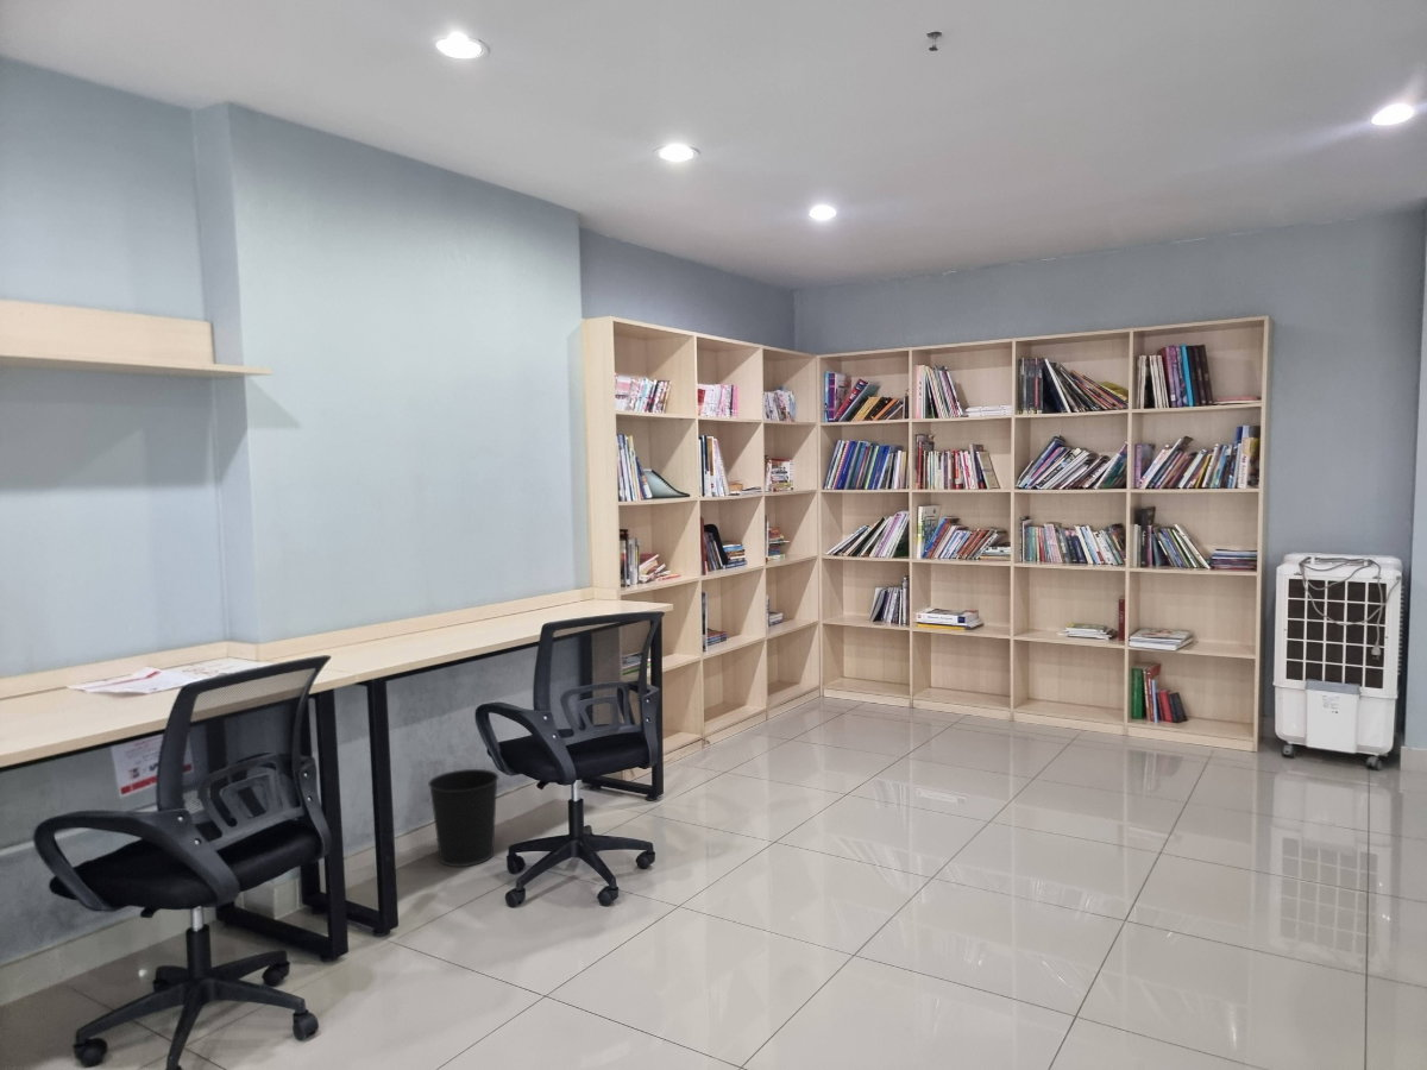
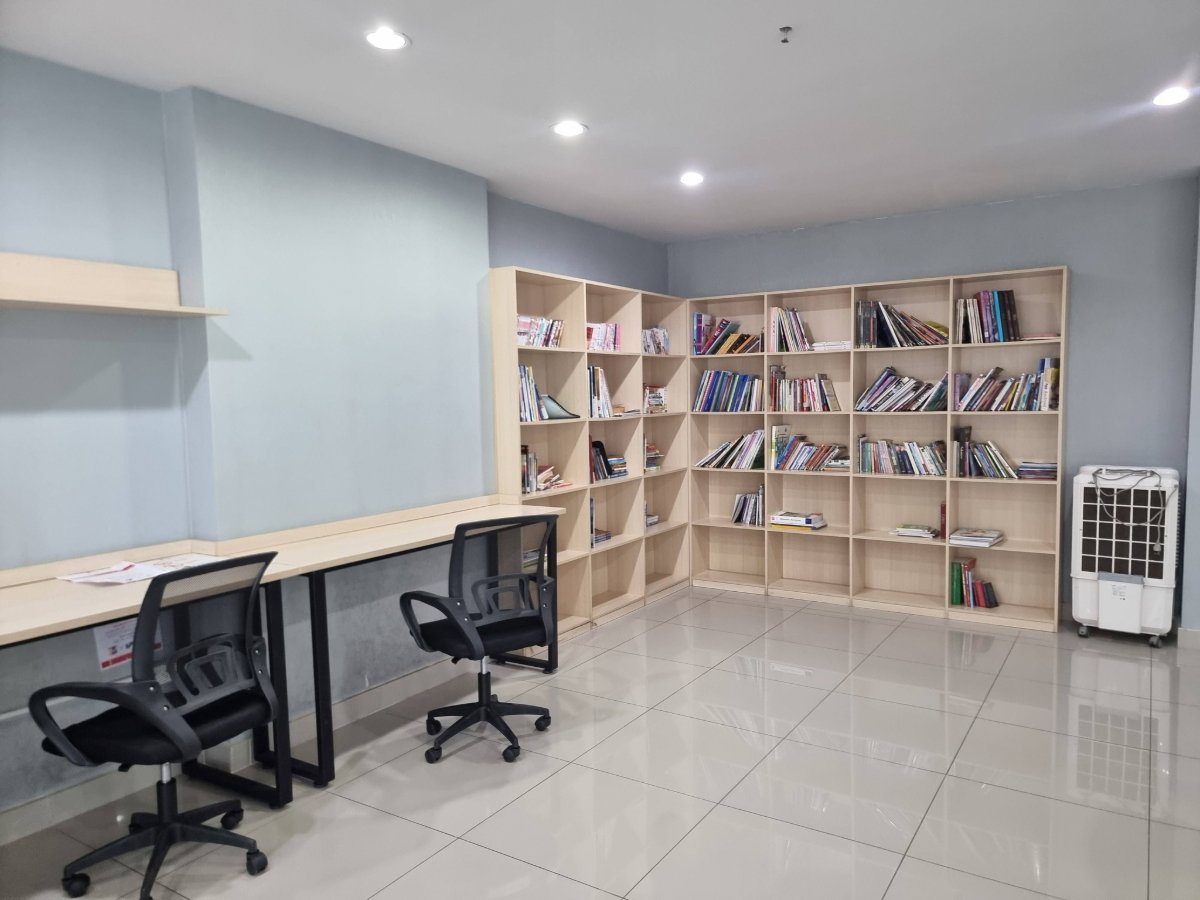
- wastebasket [427,768,499,868]
